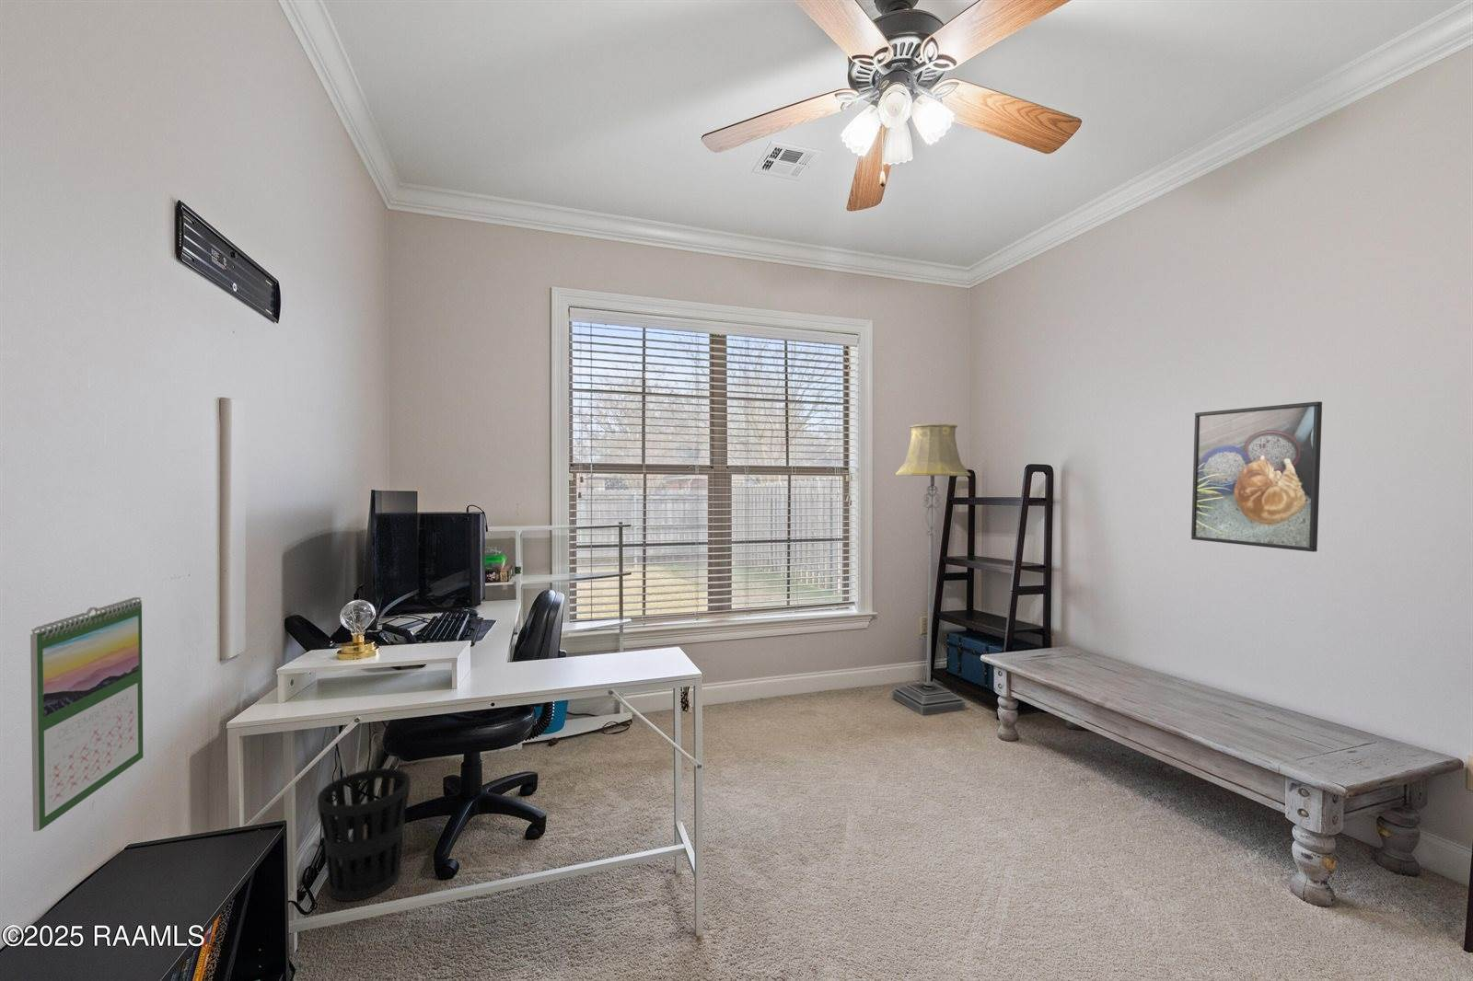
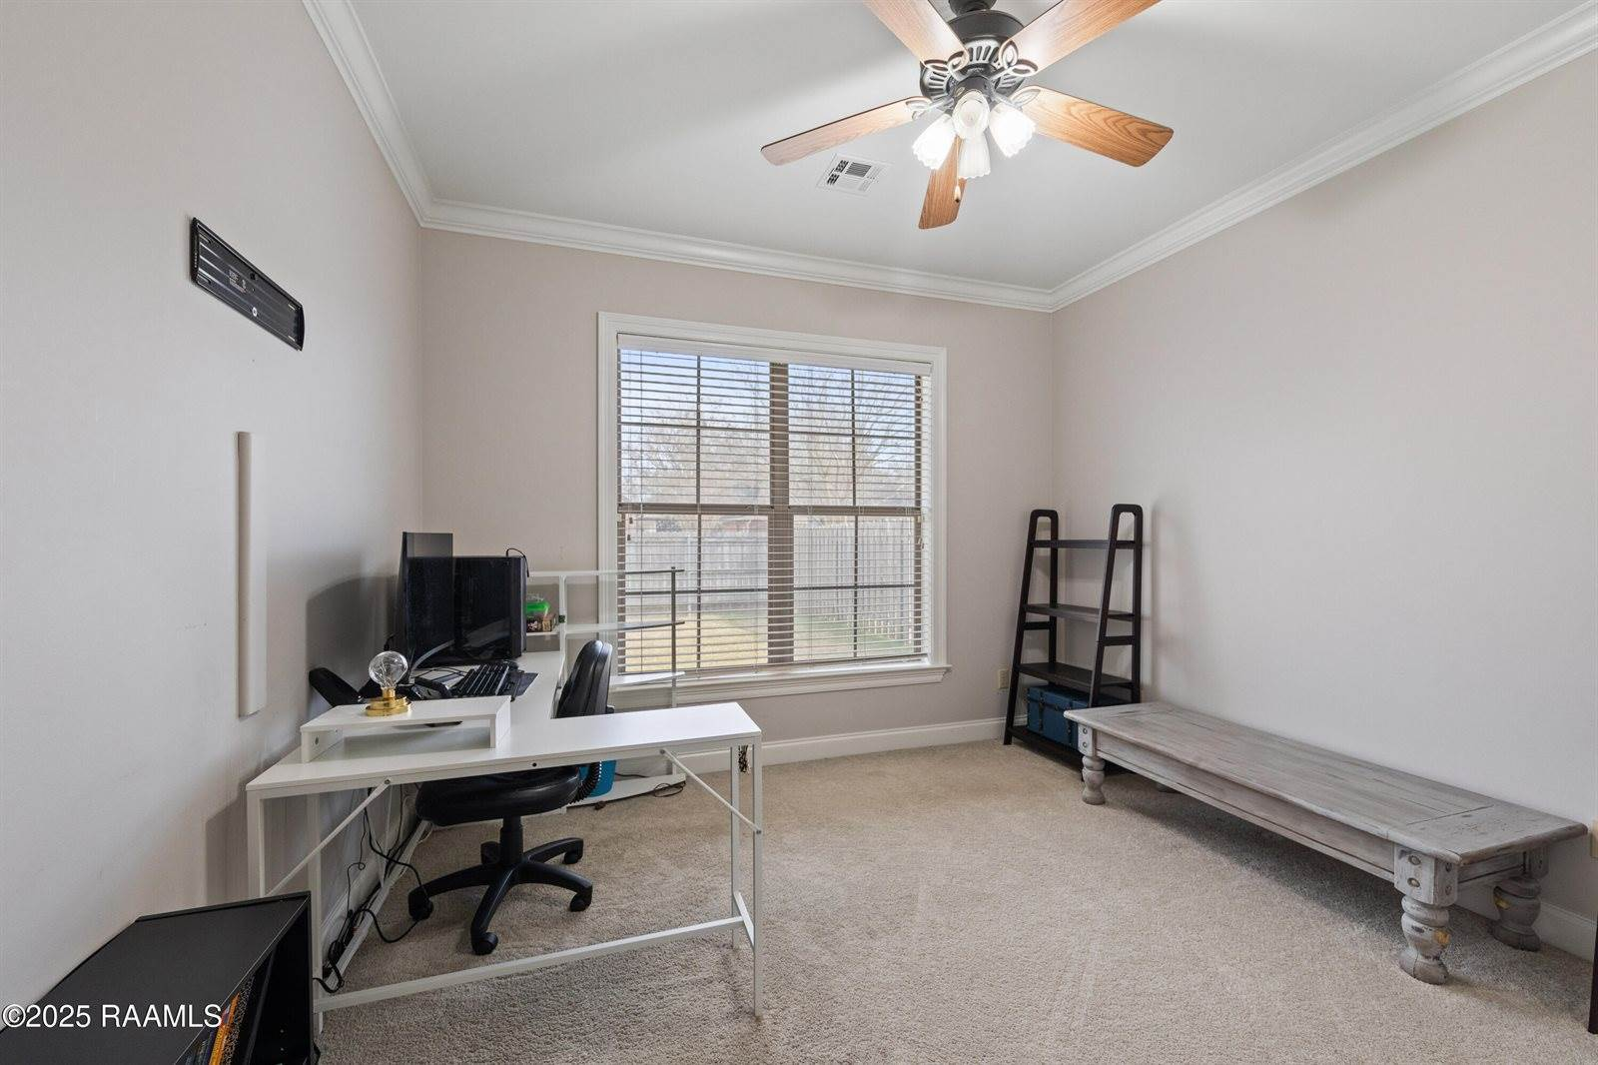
- wastebasket [317,768,412,902]
- floor lamp [891,424,971,716]
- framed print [1190,401,1323,553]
- calendar [30,597,143,833]
